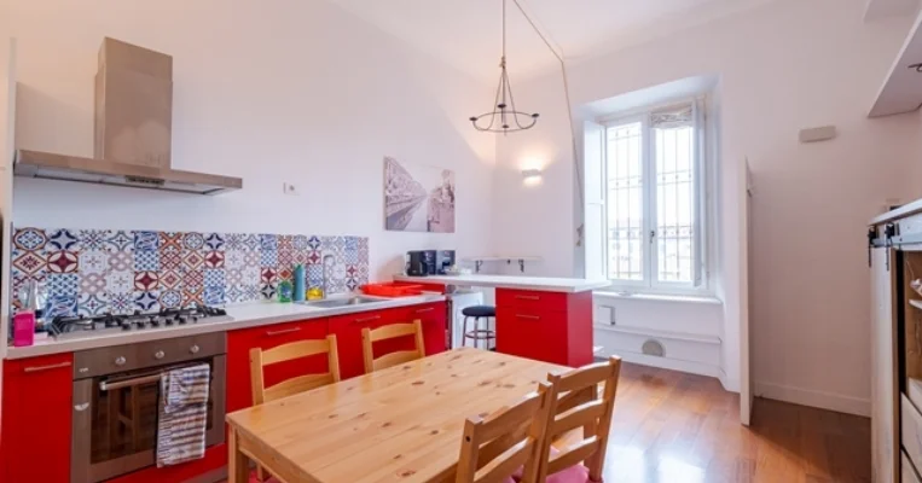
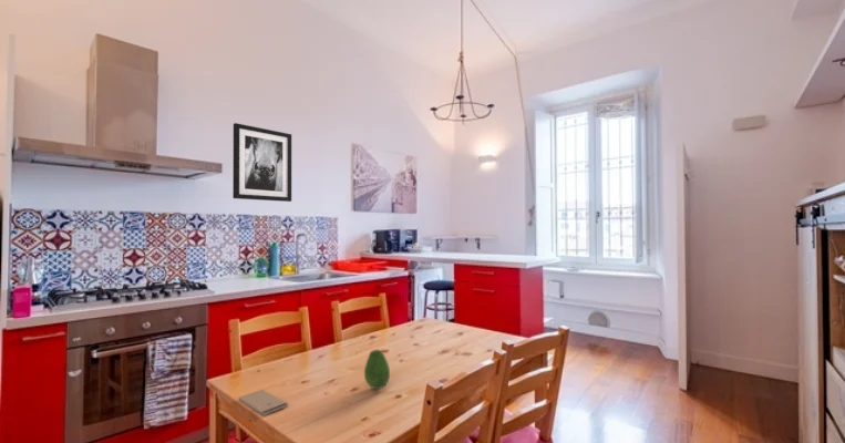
+ fruit [363,349,391,390]
+ smartphone [237,389,289,416]
+ wall art [231,122,292,203]
